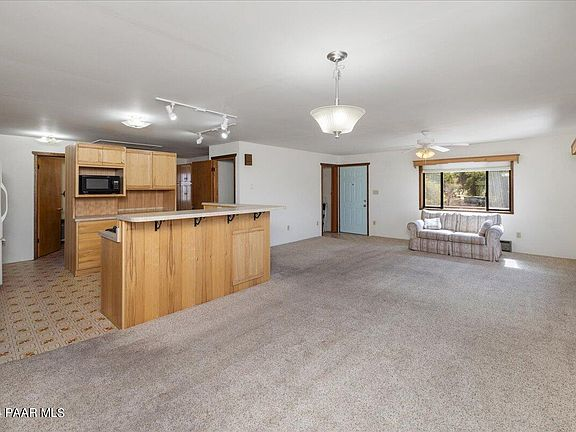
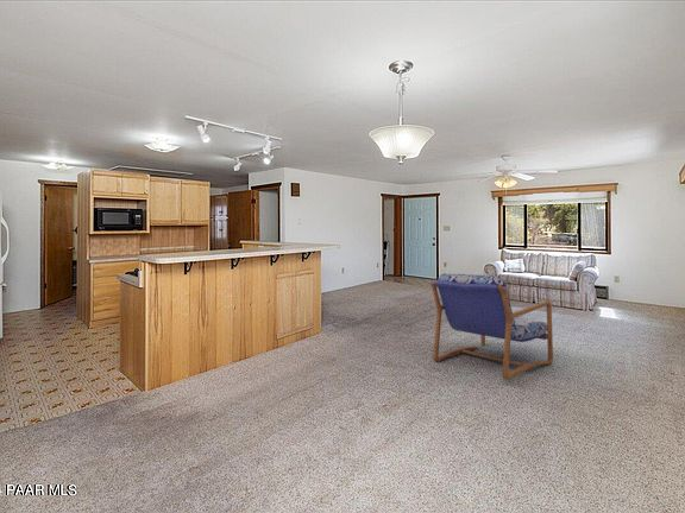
+ armchair [429,273,554,381]
